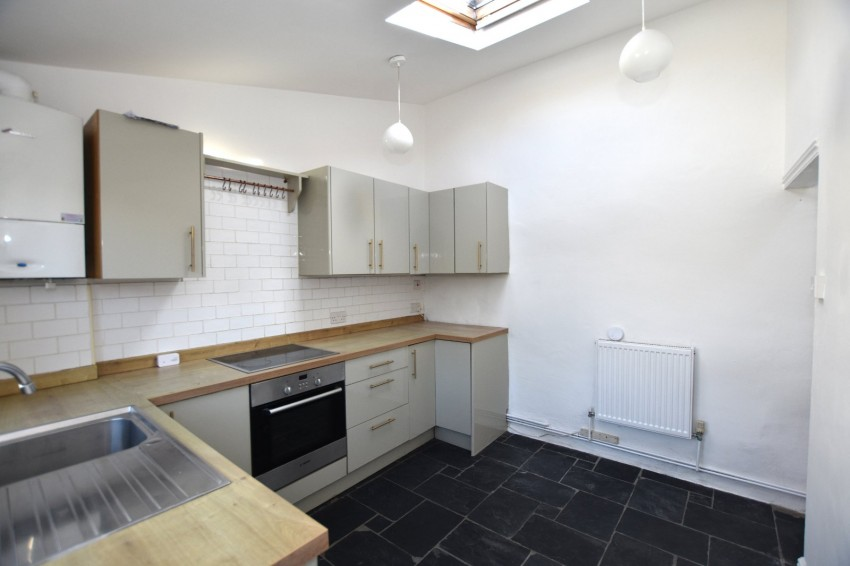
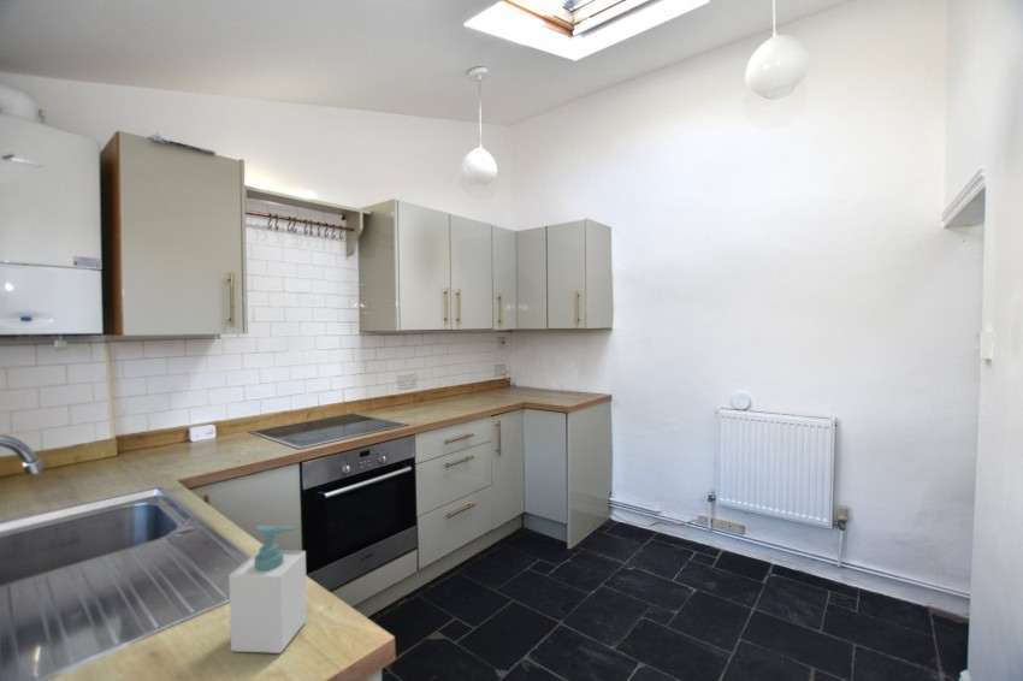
+ soap bottle [227,523,308,655]
